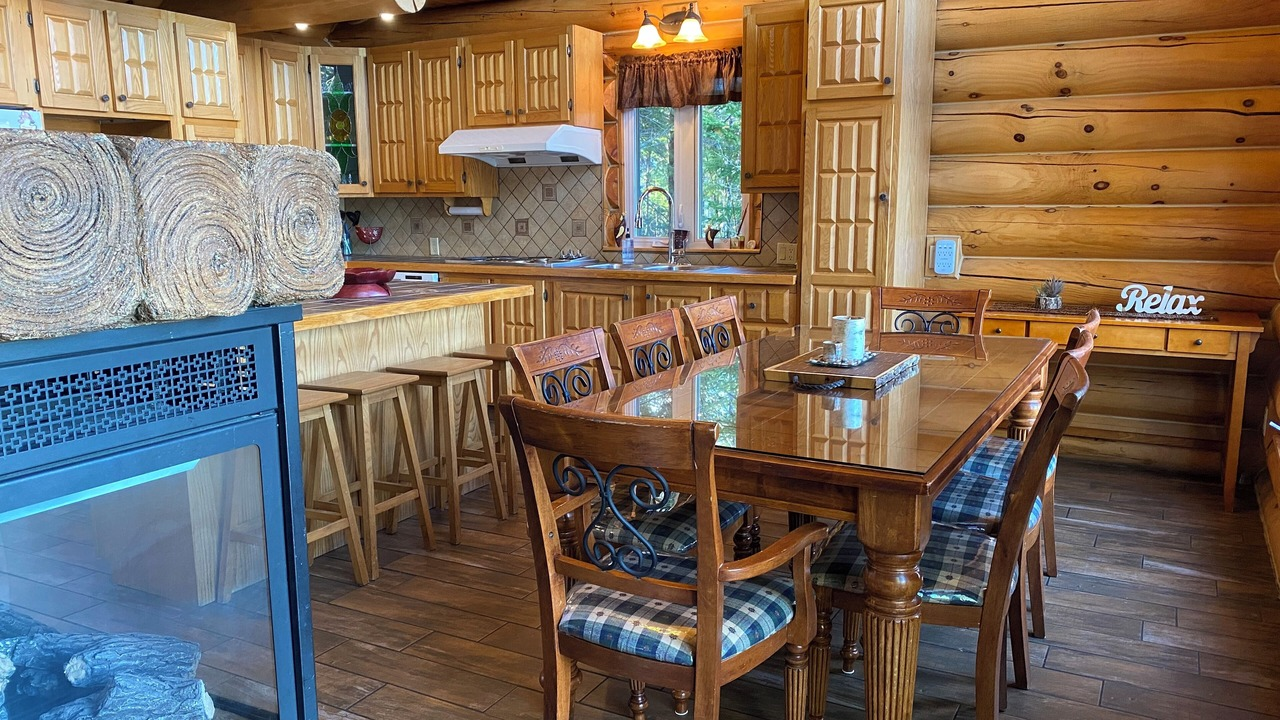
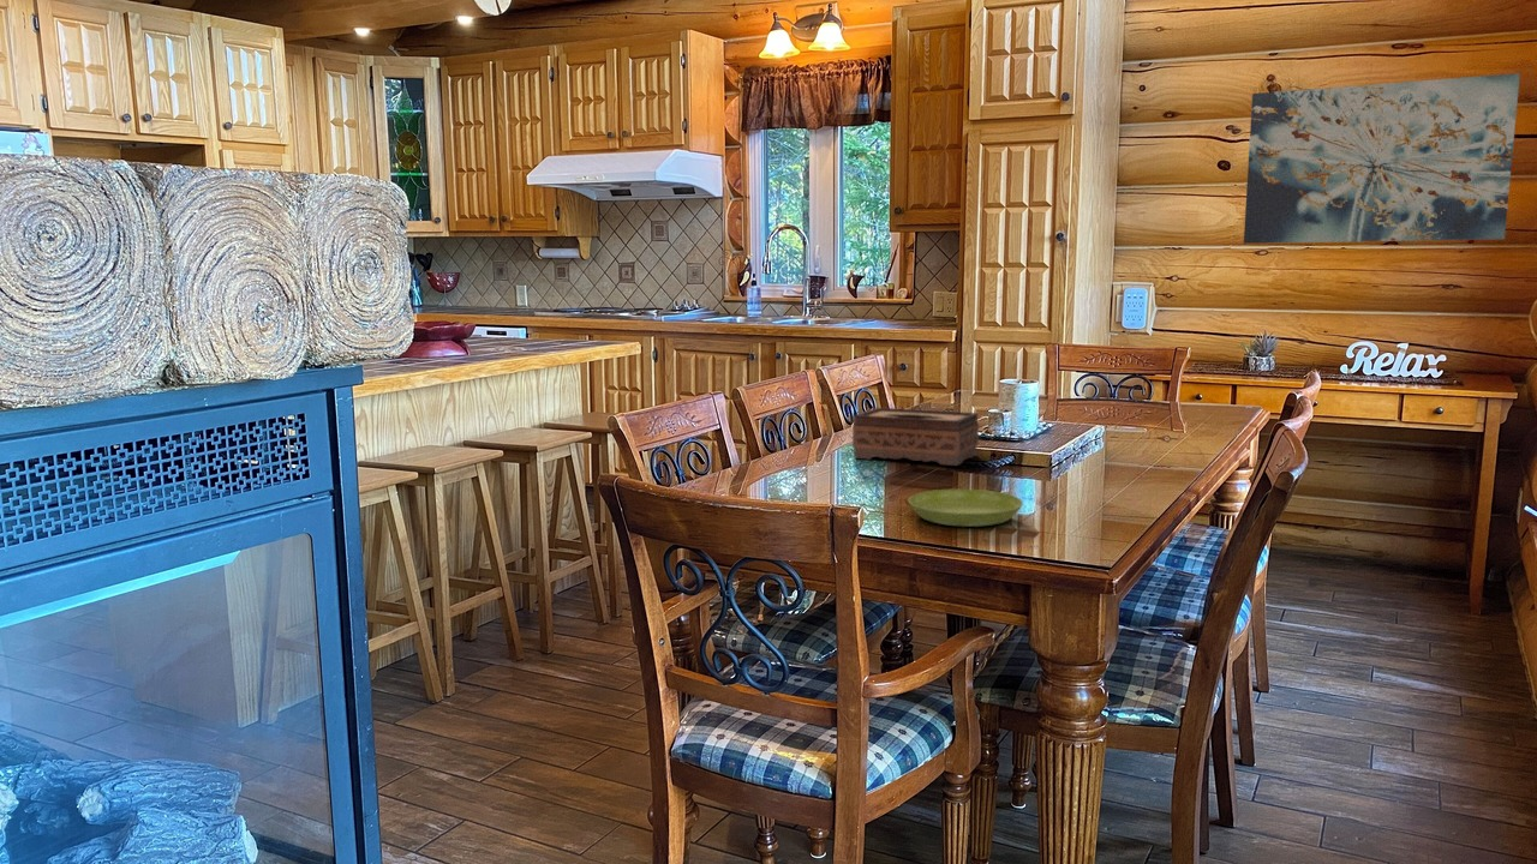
+ wall art [1243,72,1521,245]
+ tissue box [851,407,980,467]
+ saucer [908,488,1024,528]
